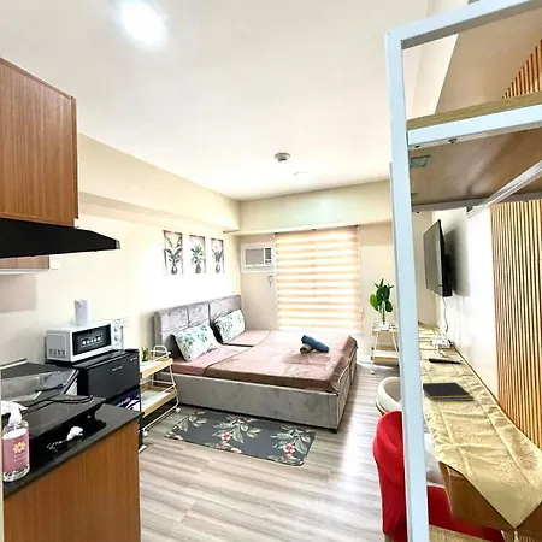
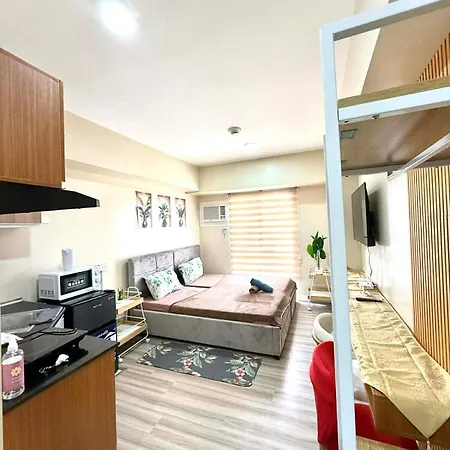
- notepad [422,381,475,402]
